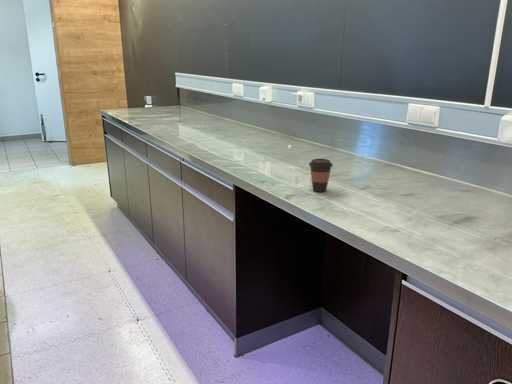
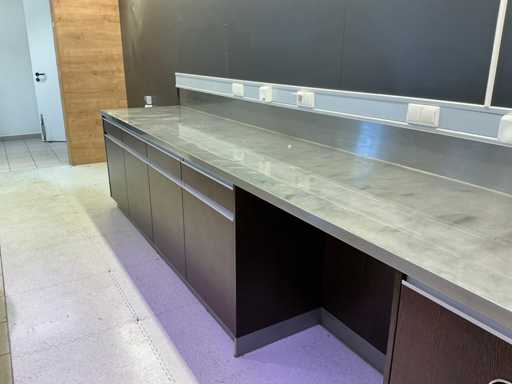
- coffee cup [308,158,334,193]
